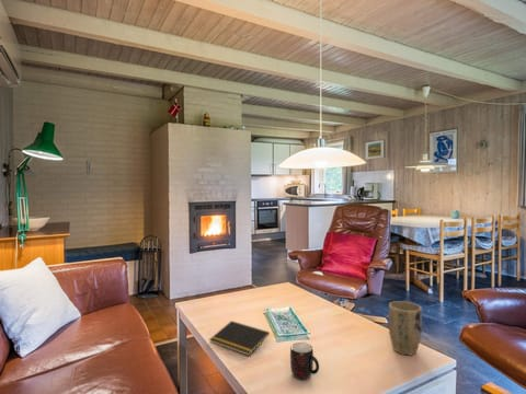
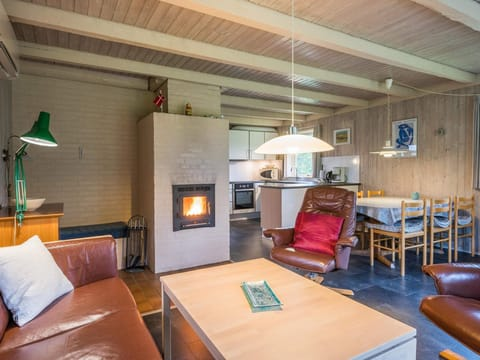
- plant pot [388,300,423,357]
- mug [289,341,320,381]
- notepad [209,320,271,357]
